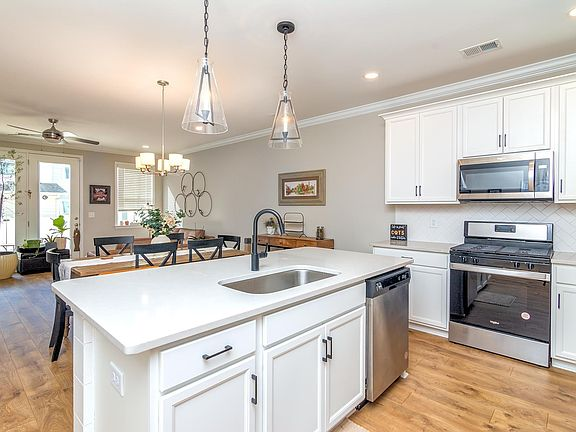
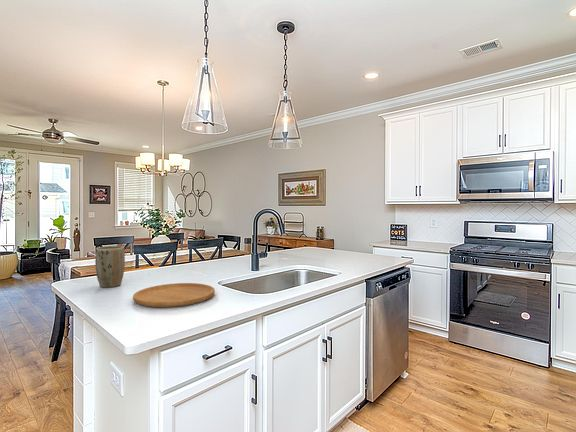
+ cutting board [132,282,216,308]
+ plant pot [94,245,126,288]
